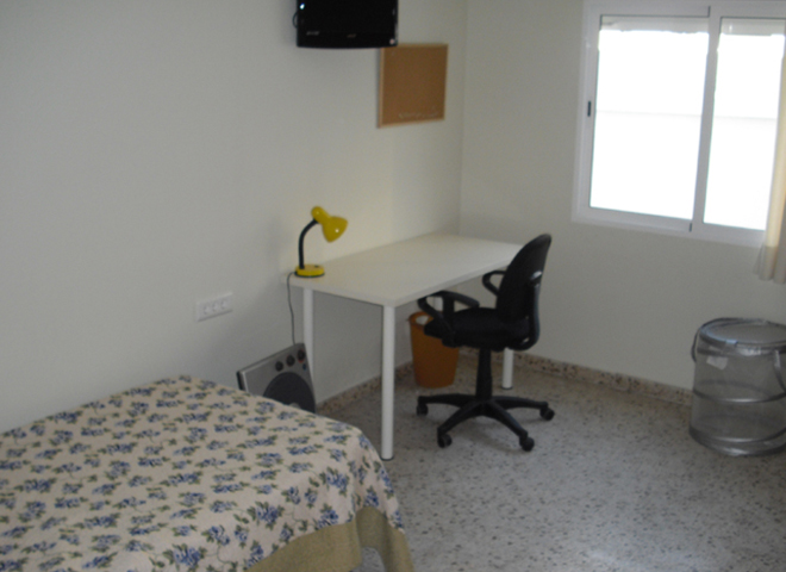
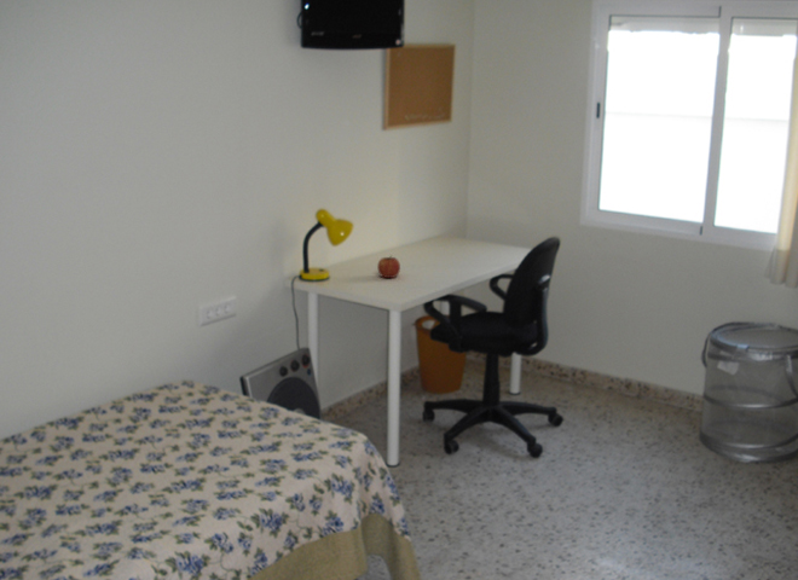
+ fruit [376,254,401,279]
